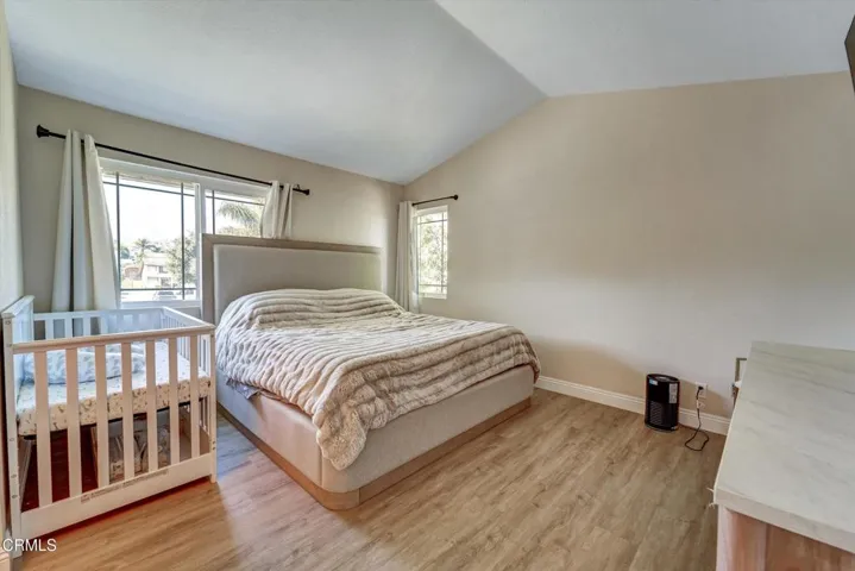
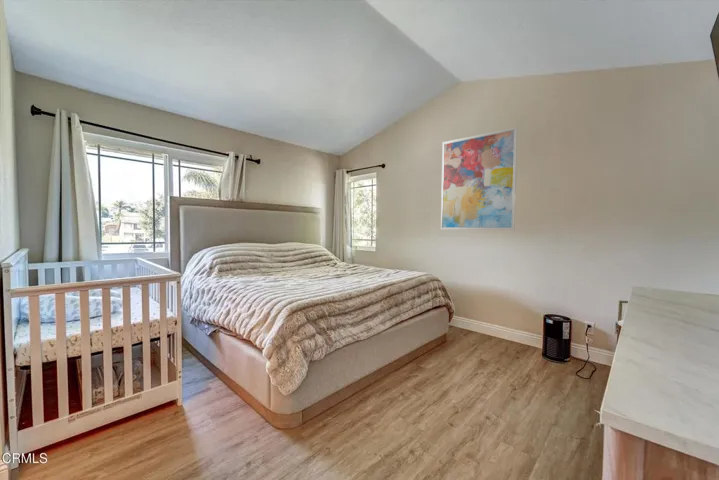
+ wall art [440,126,519,231]
